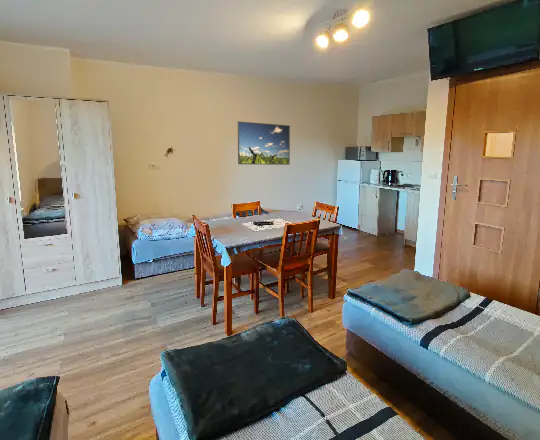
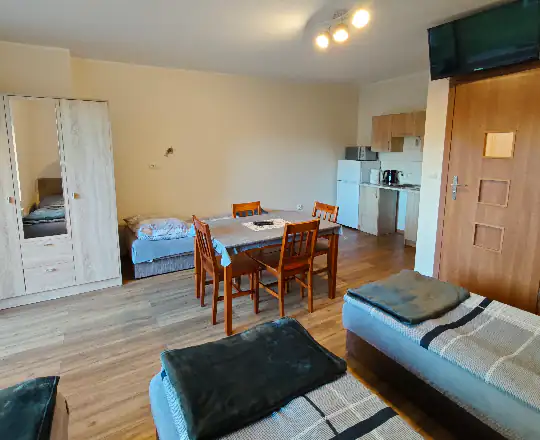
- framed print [237,120,291,166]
